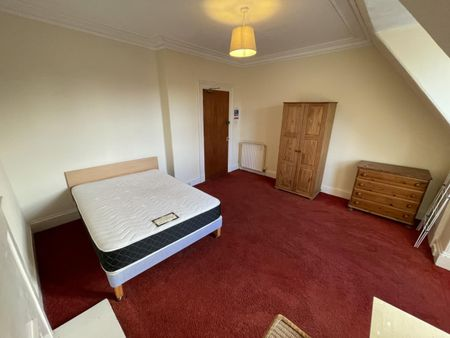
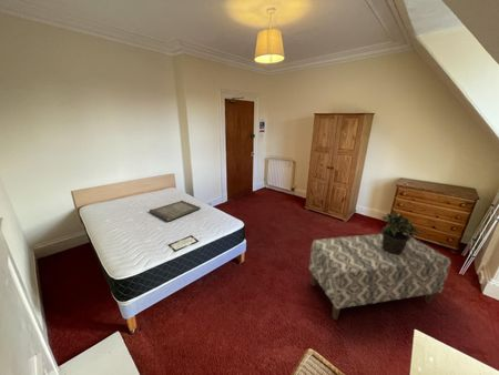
+ serving tray [149,200,202,222]
+ bench [308,232,452,321]
+ potted plant [379,210,424,255]
